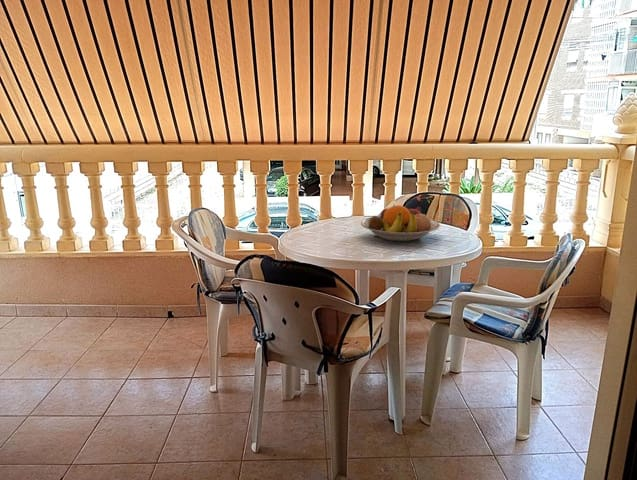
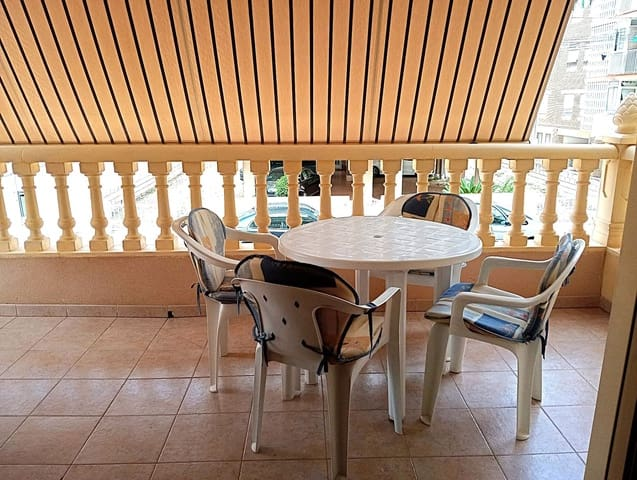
- fruit bowl [360,204,441,242]
